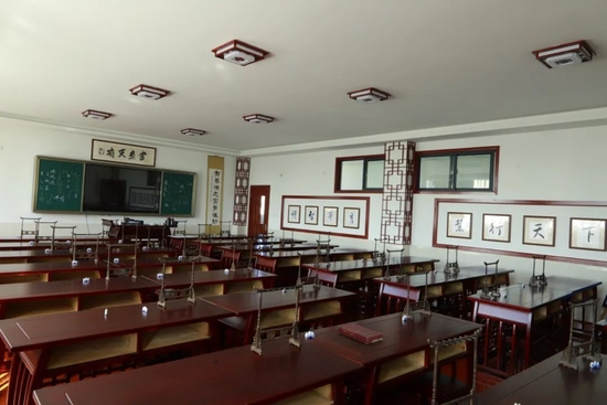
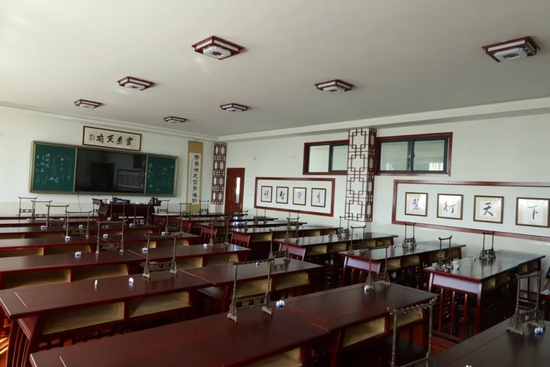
- book [337,322,384,345]
